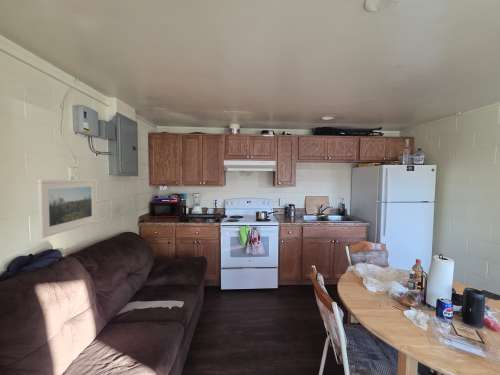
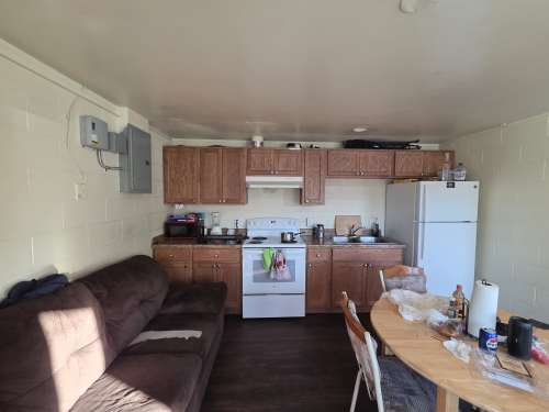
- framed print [37,178,98,239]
